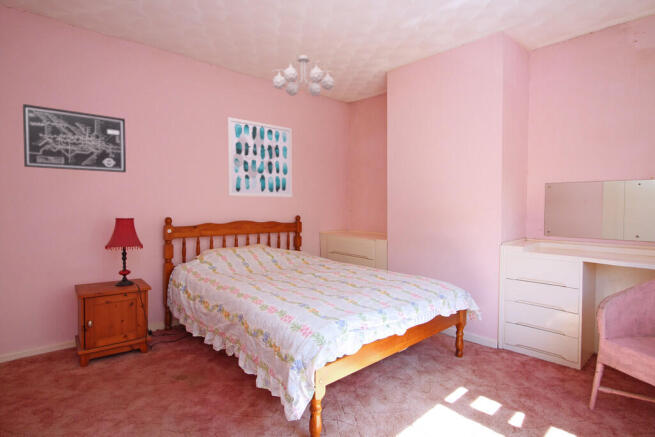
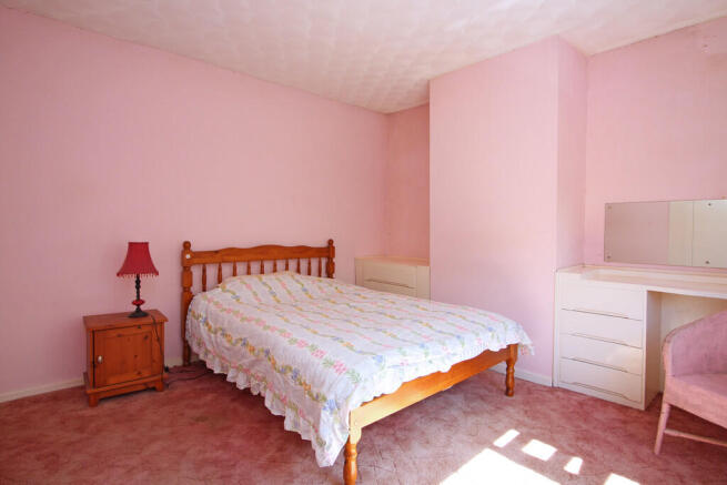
- ceiling light fixture [272,54,335,97]
- wall art [227,116,293,198]
- wall art [22,103,127,174]
